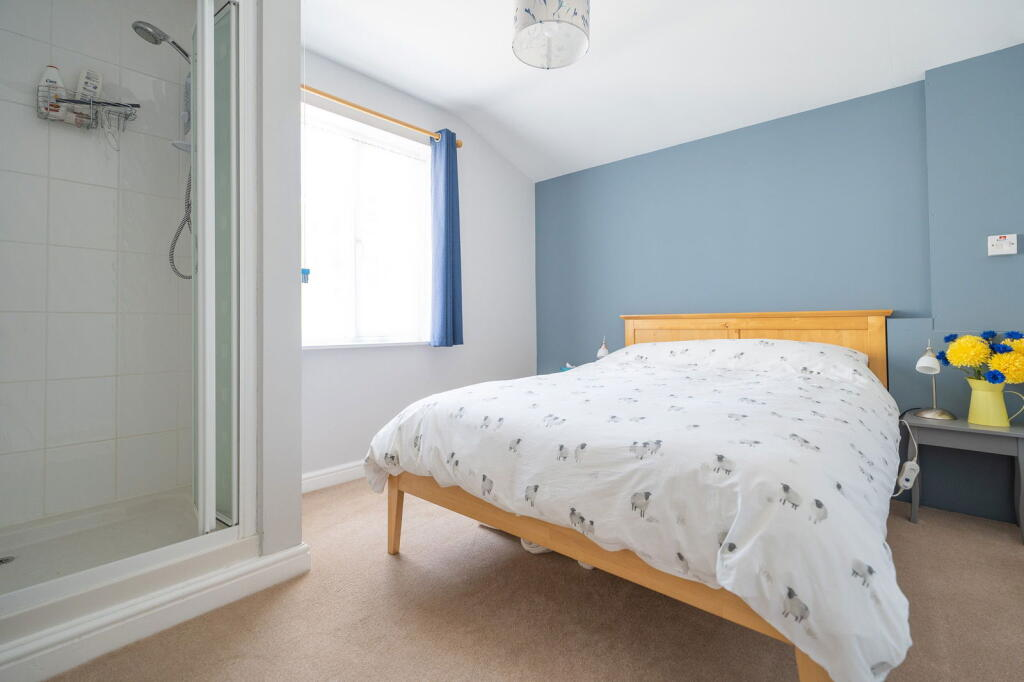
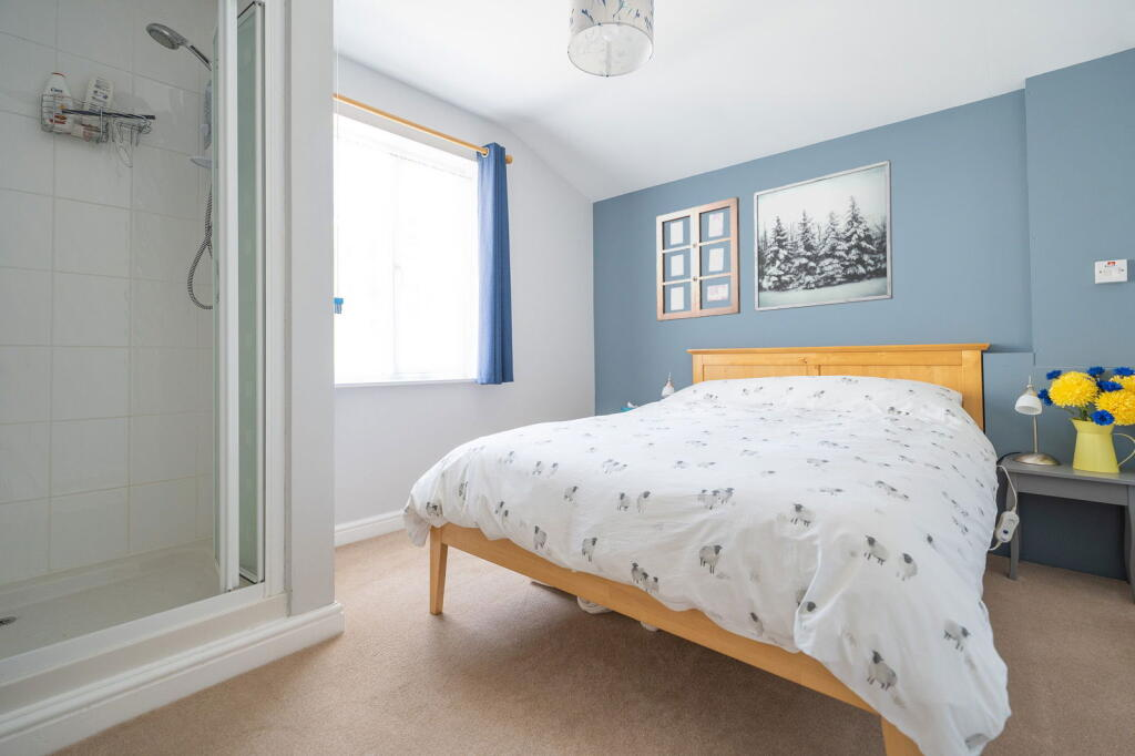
+ wall art [753,159,894,313]
+ picture frame [655,196,742,323]
